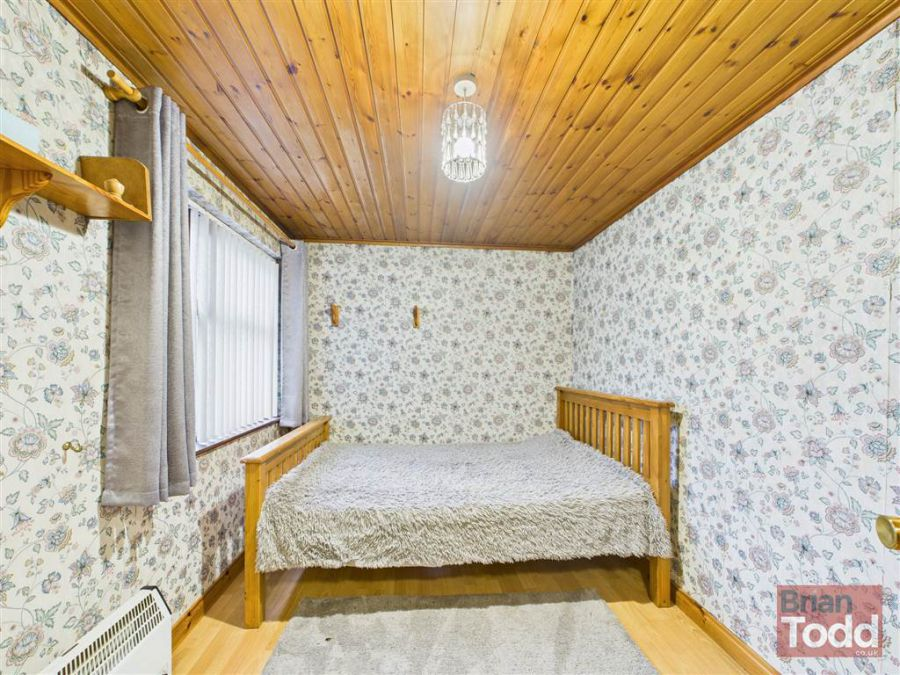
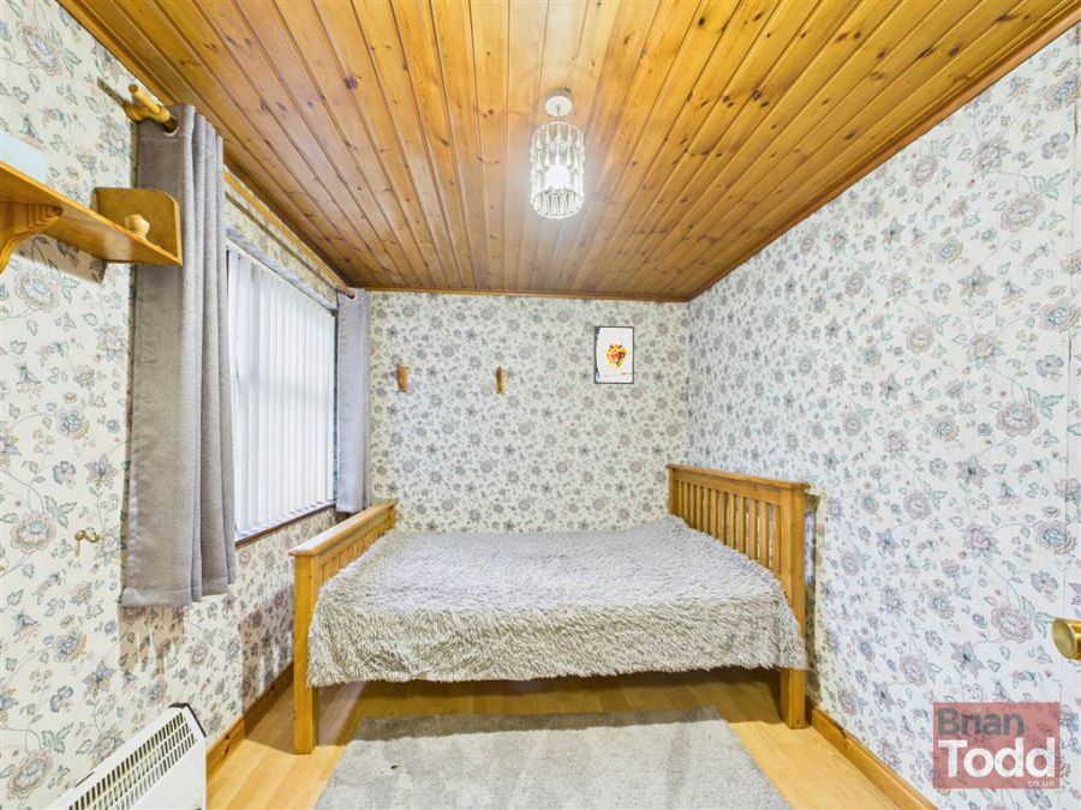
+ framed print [592,325,635,385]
